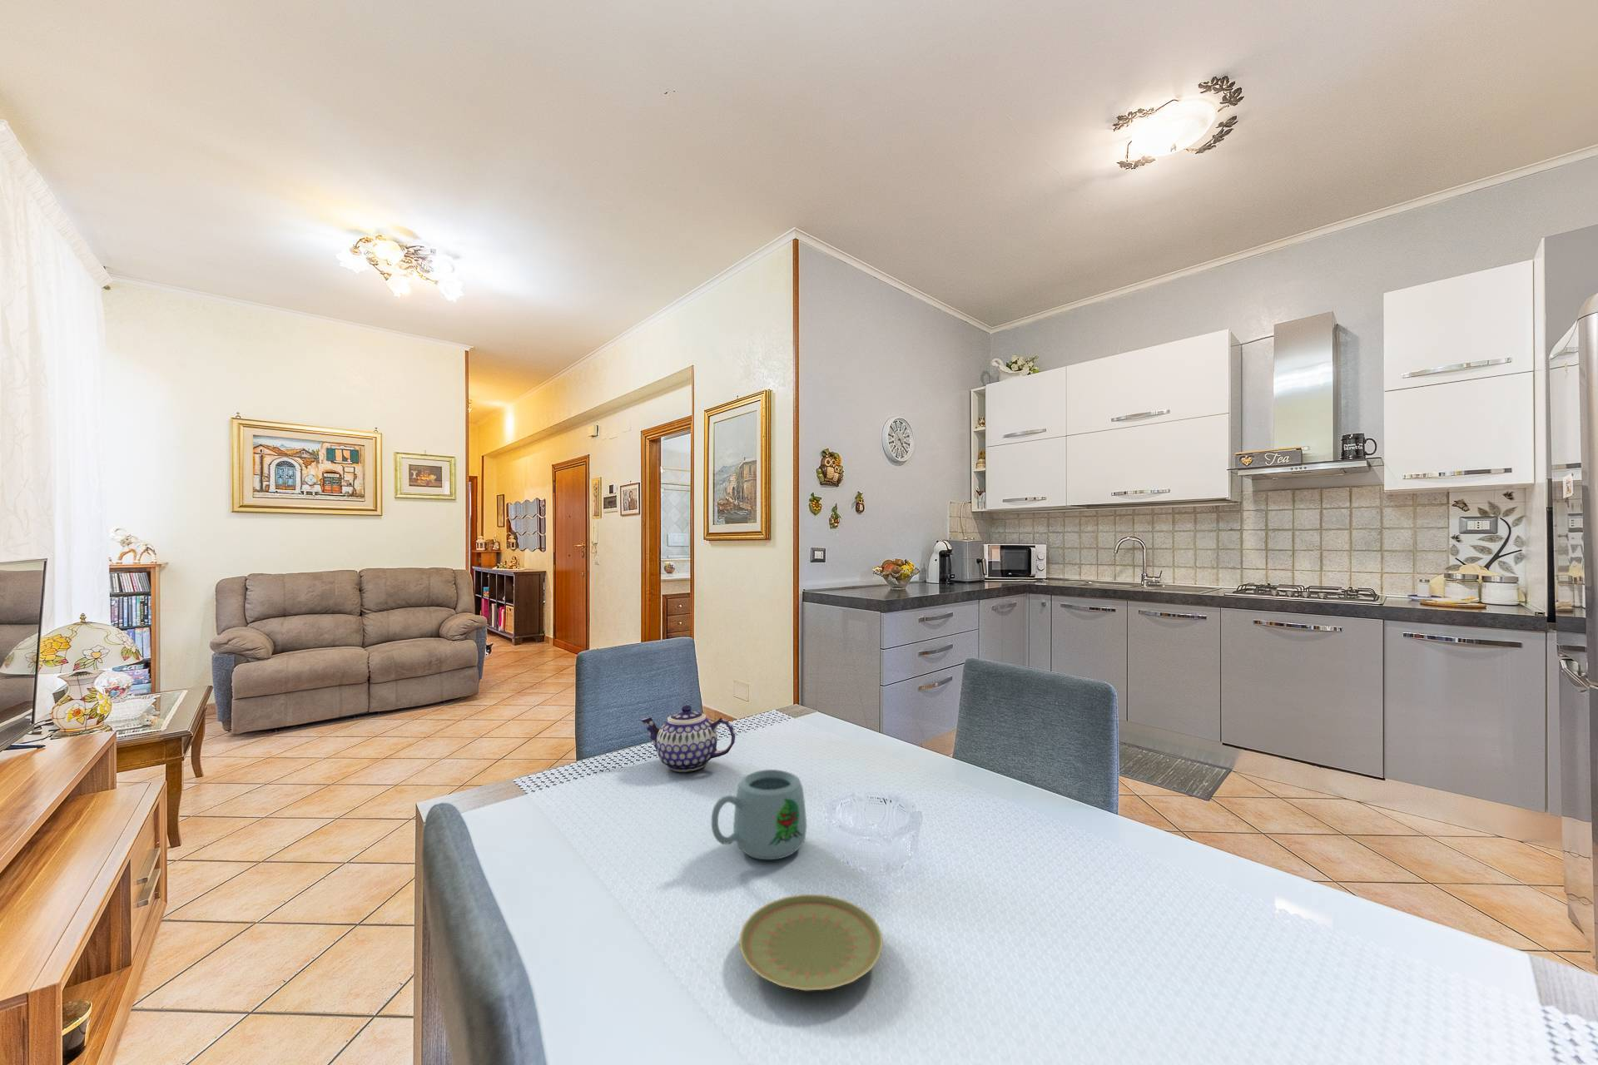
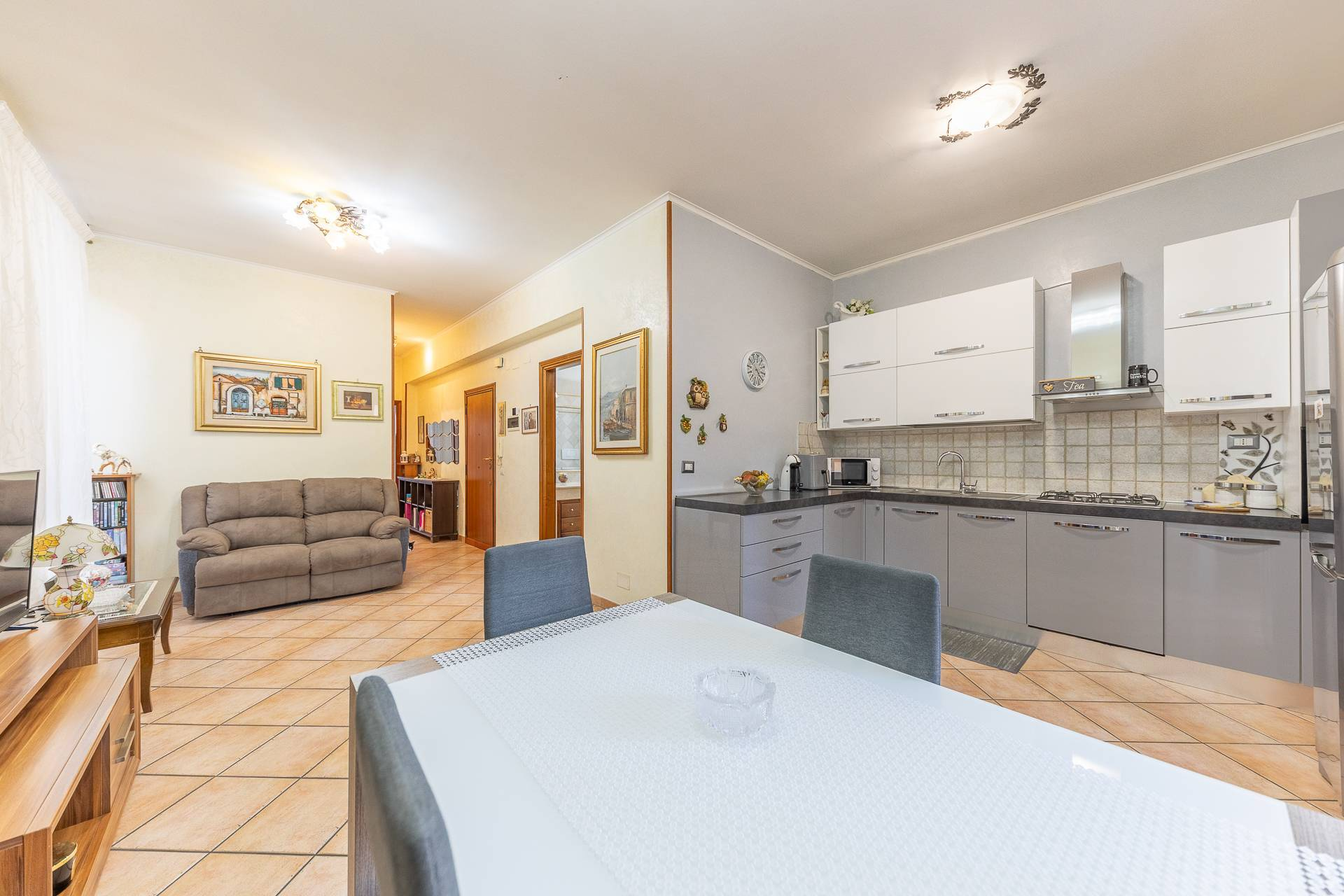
- plate [738,894,883,991]
- mug [711,769,807,861]
- teapot [640,704,736,773]
